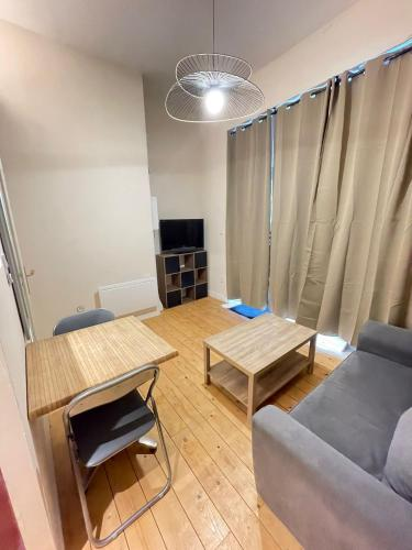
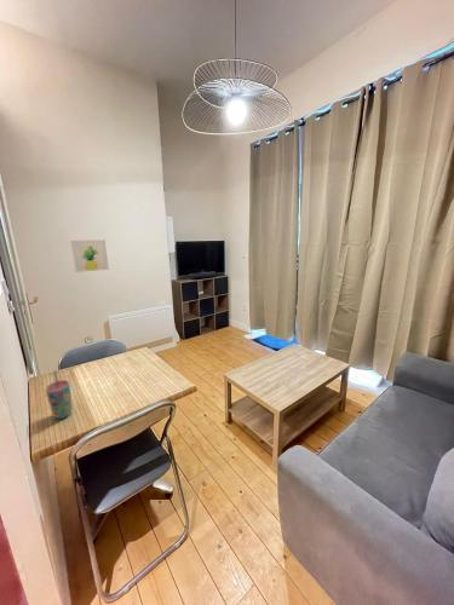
+ wall art [69,238,110,273]
+ cup [44,369,74,420]
